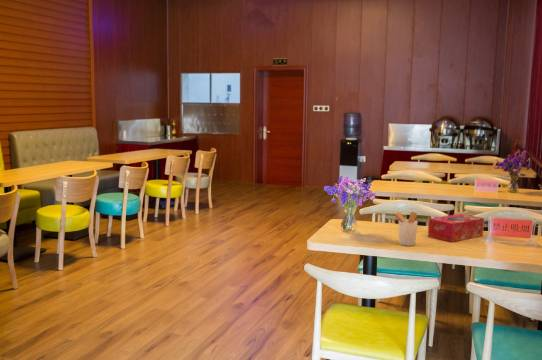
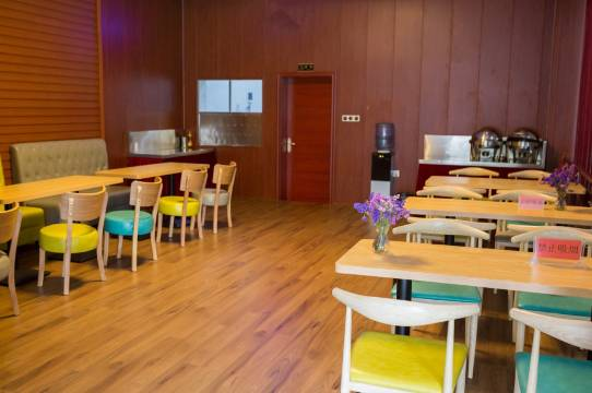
- utensil holder [390,210,419,247]
- tissue box [427,213,485,243]
